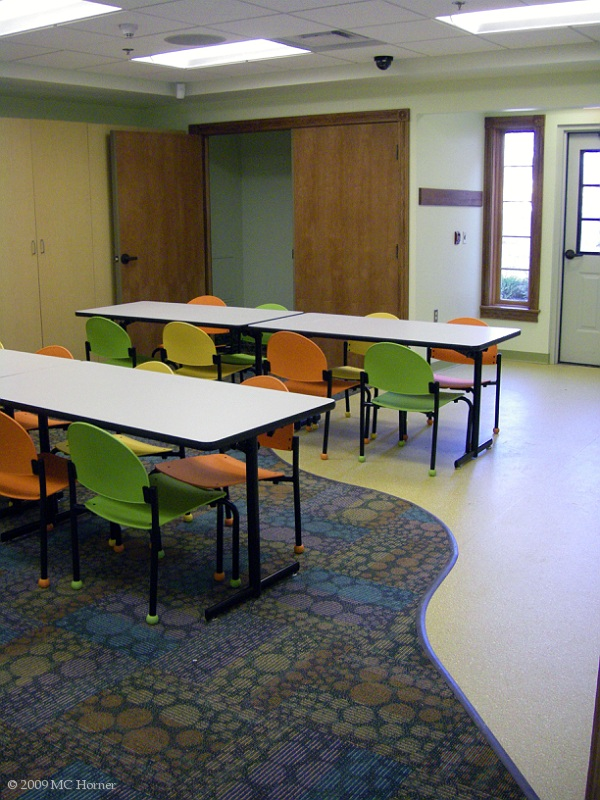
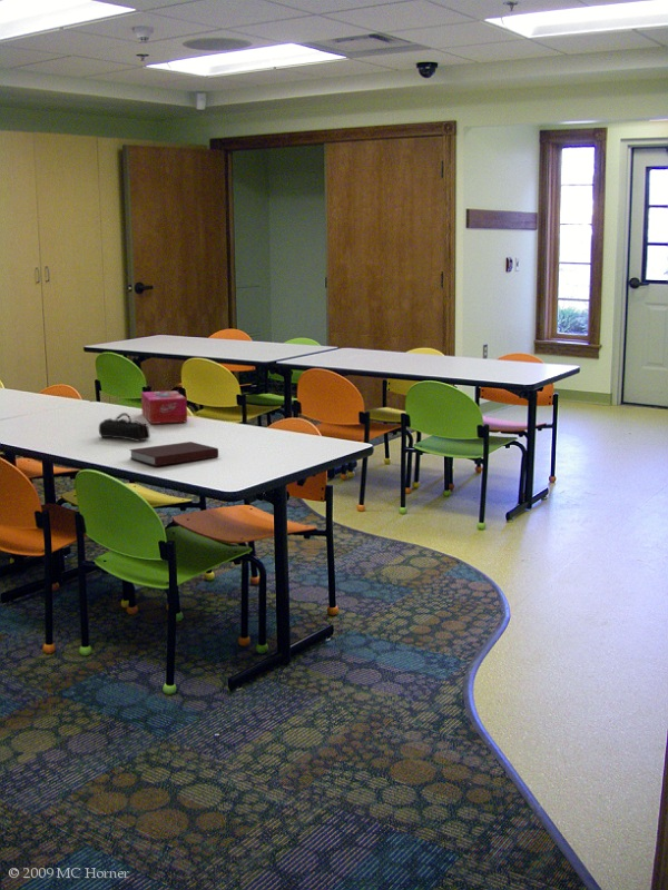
+ tissue box [140,389,188,425]
+ notebook [128,441,219,467]
+ pencil case [98,412,151,443]
